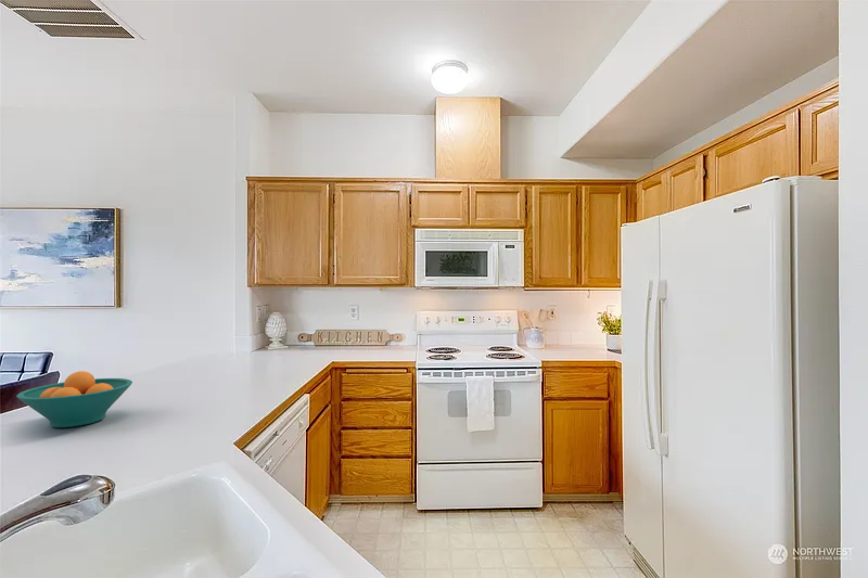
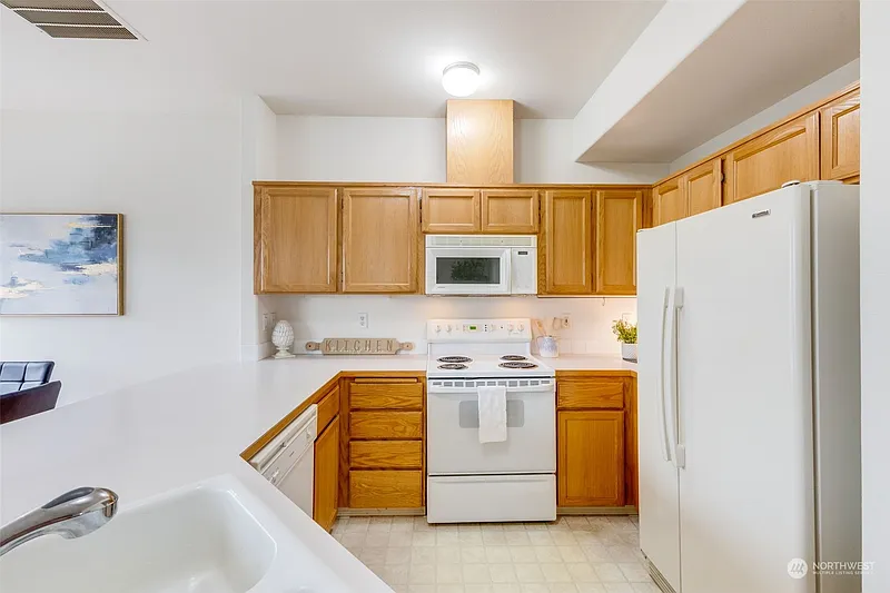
- fruit bowl [16,370,133,428]
